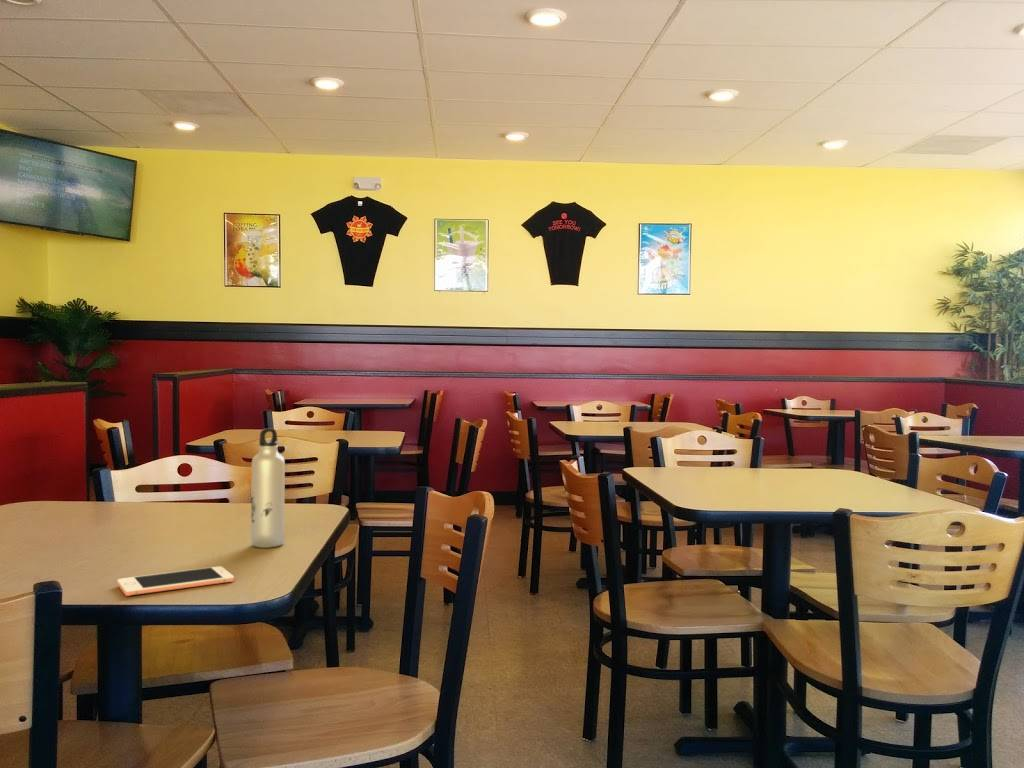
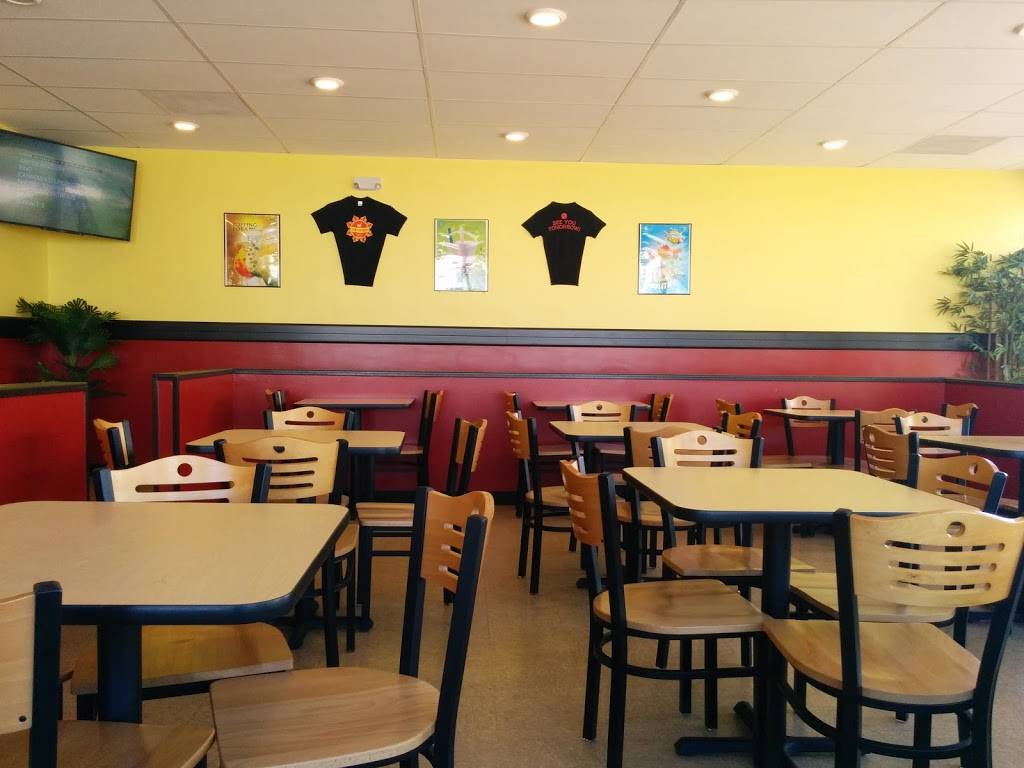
- water bottle [250,427,286,549]
- cell phone [116,565,235,597]
